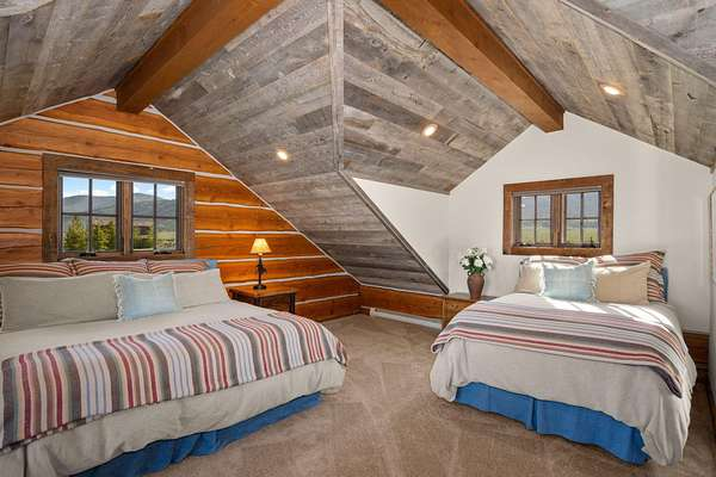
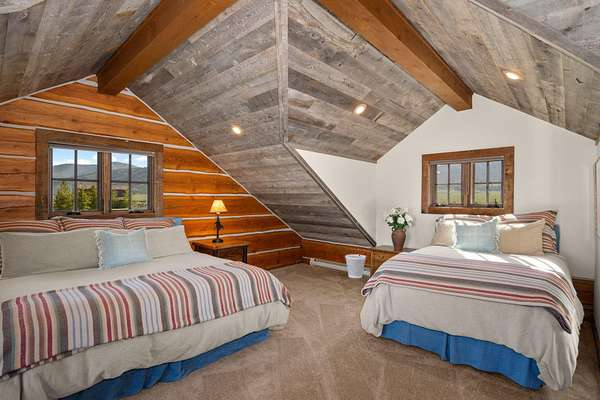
+ wastebasket [344,254,367,279]
